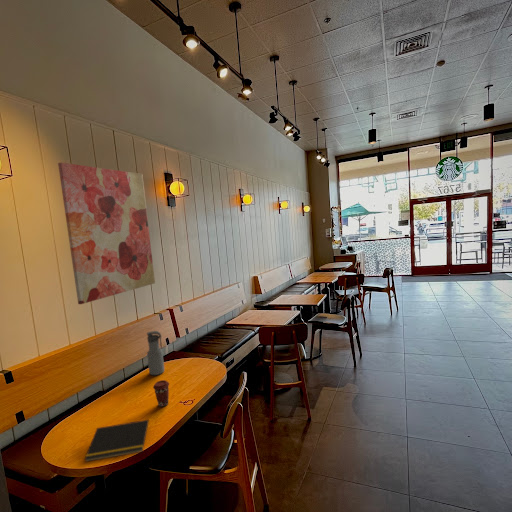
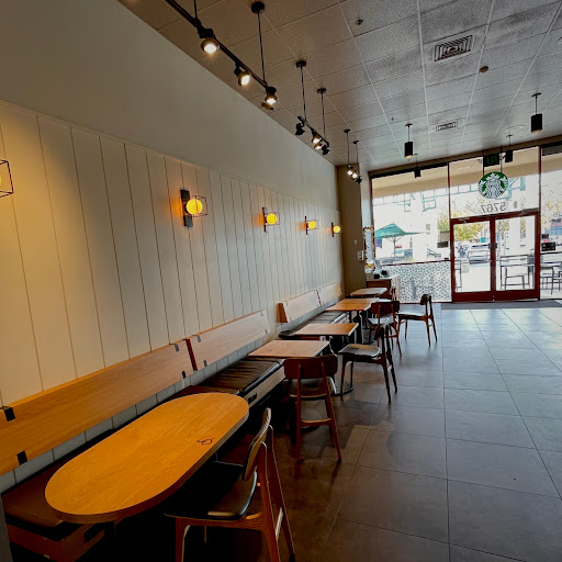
- notepad [84,419,150,463]
- wall art [57,162,156,305]
- coffee cup [152,379,170,408]
- water bottle [146,330,165,376]
